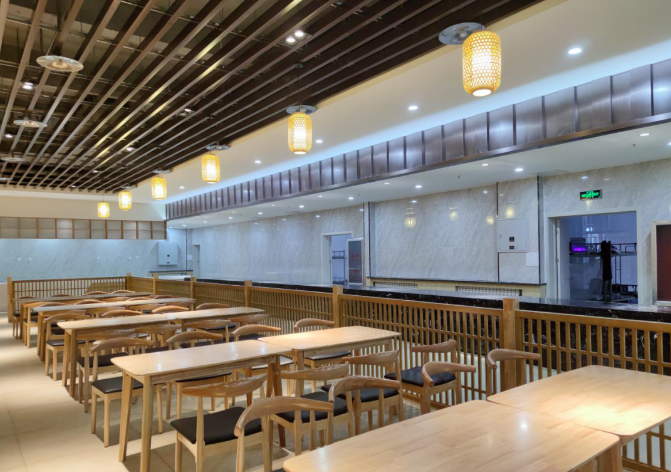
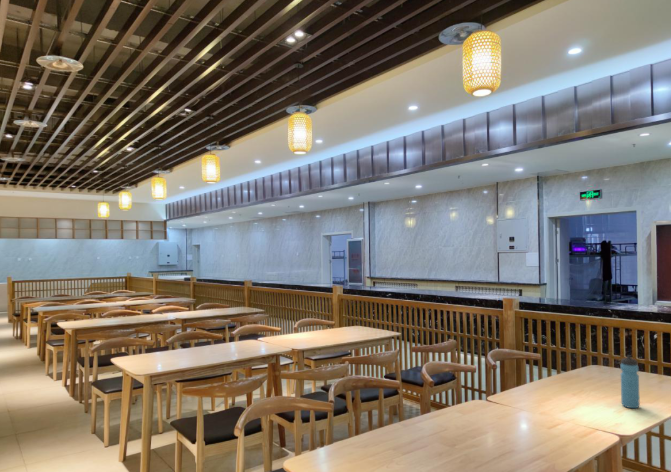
+ water bottle [620,354,641,409]
